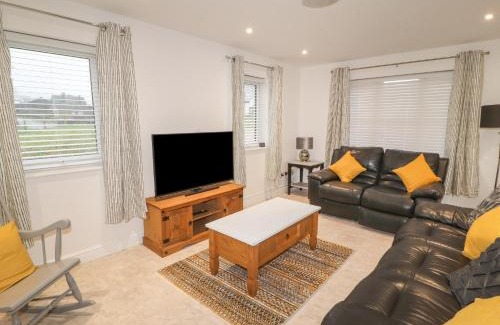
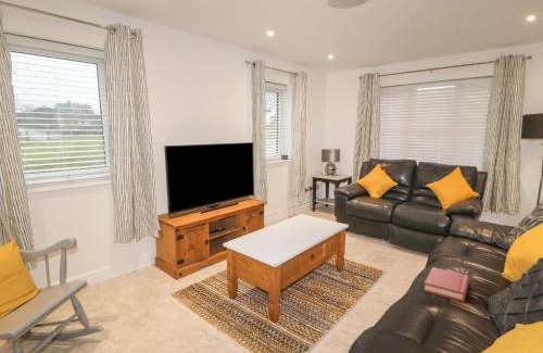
+ hardback book [422,266,470,303]
